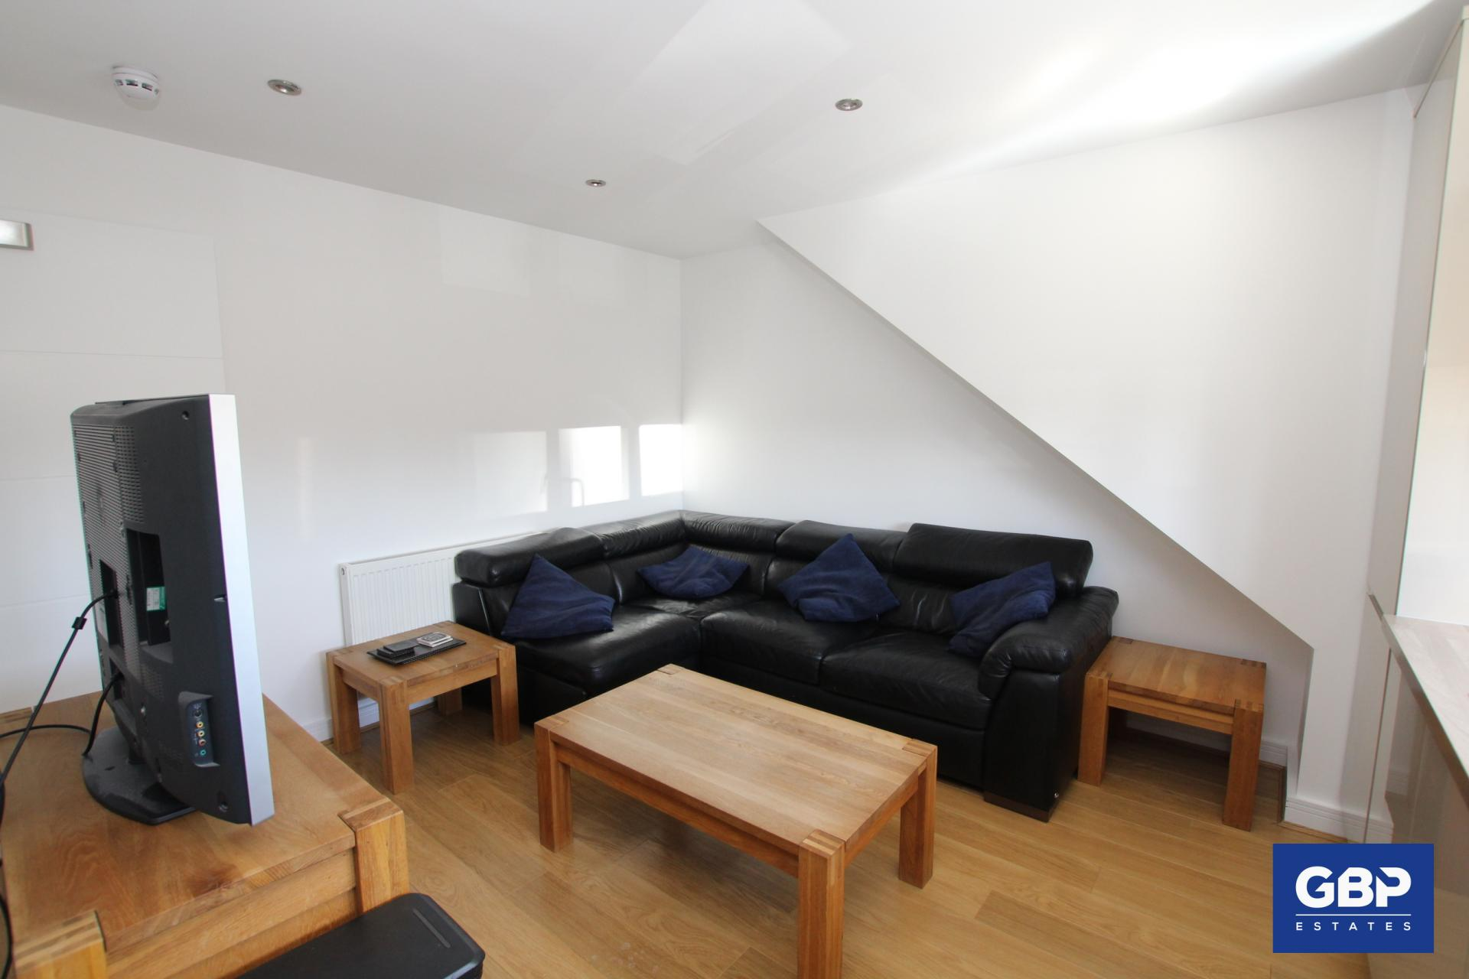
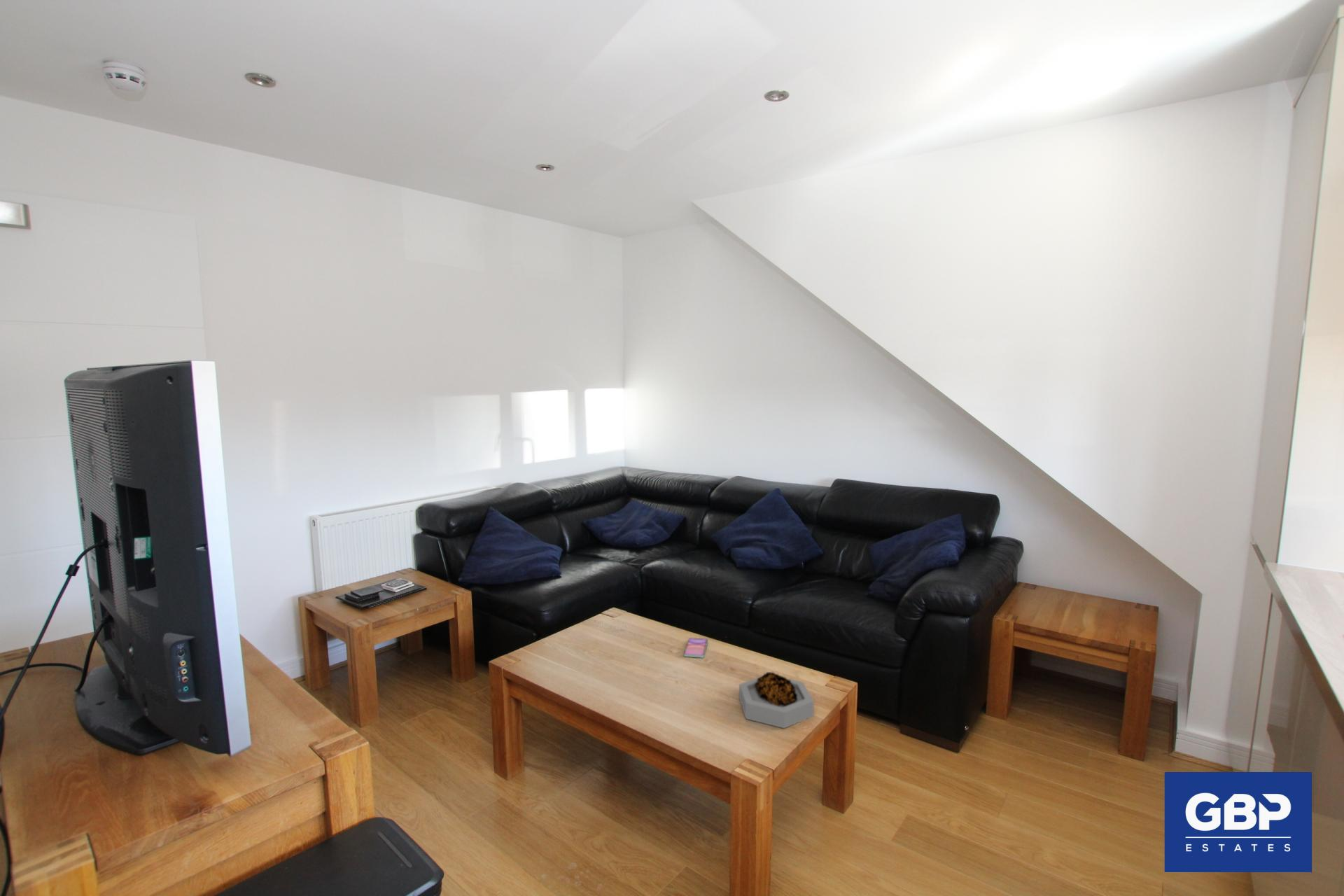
+ smartphone [683,637,708,659]
+ decorative bowl [738,671,814,729]
